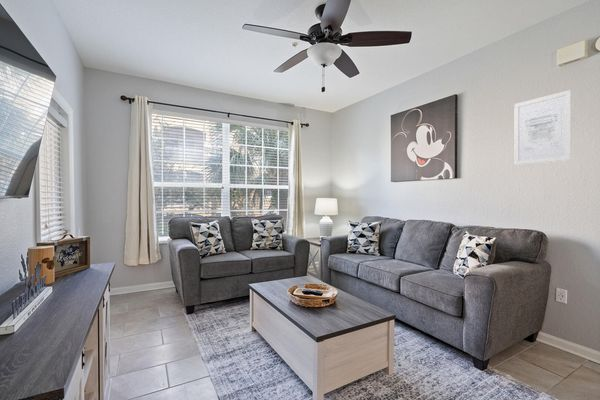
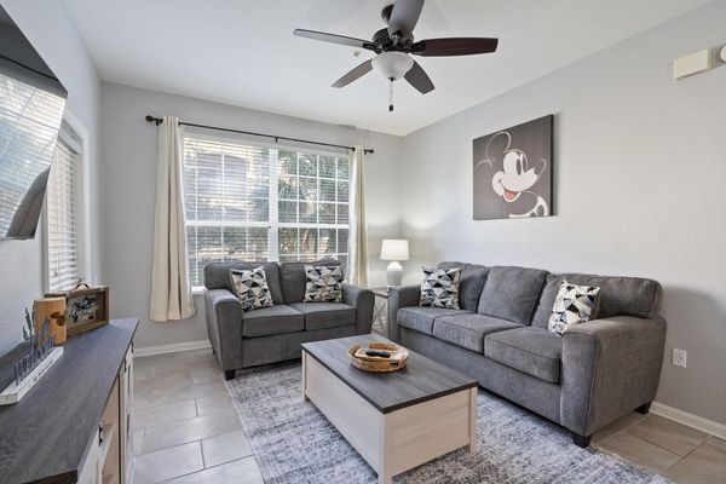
- wall art [513,89,572,166]
